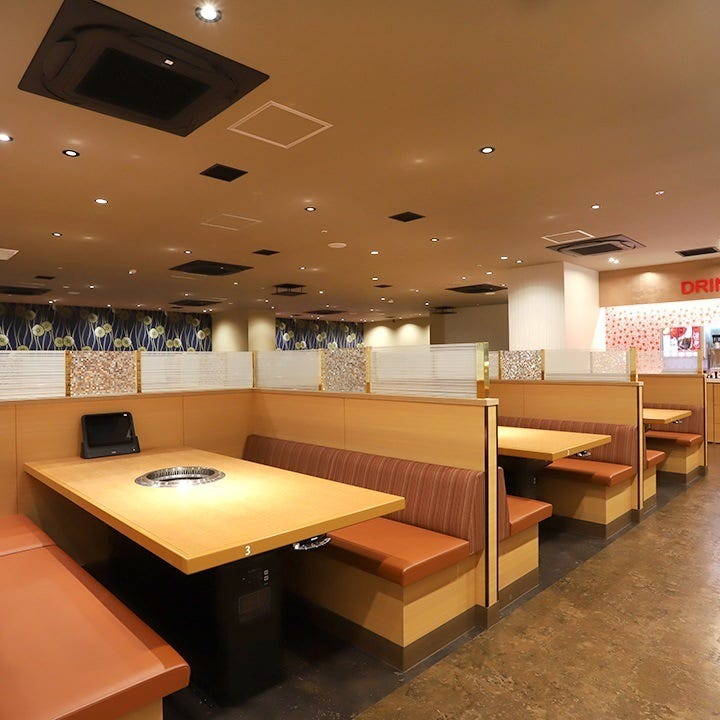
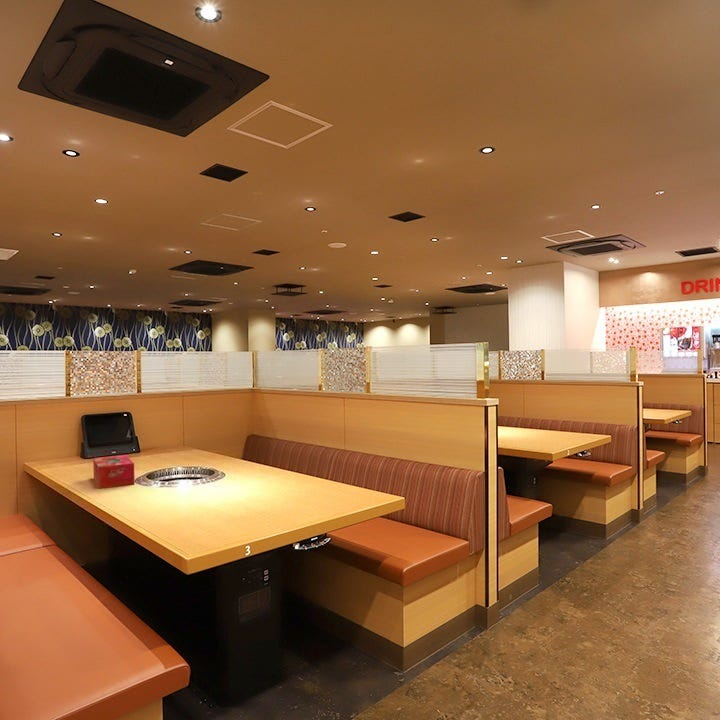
+ tissue box [92,454,136,490]
